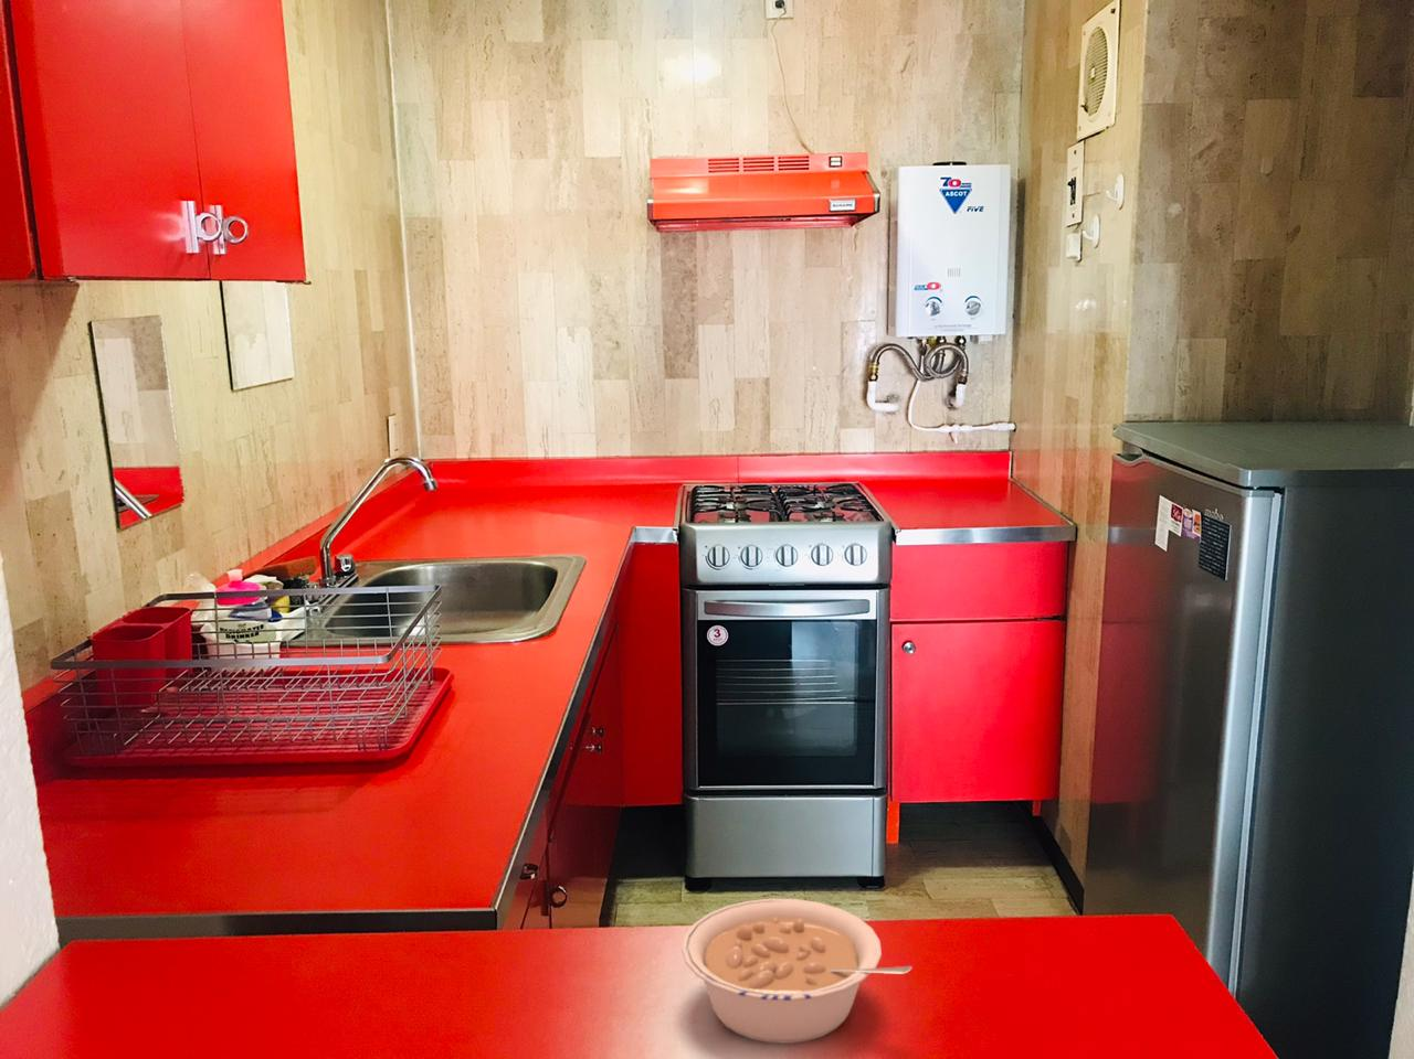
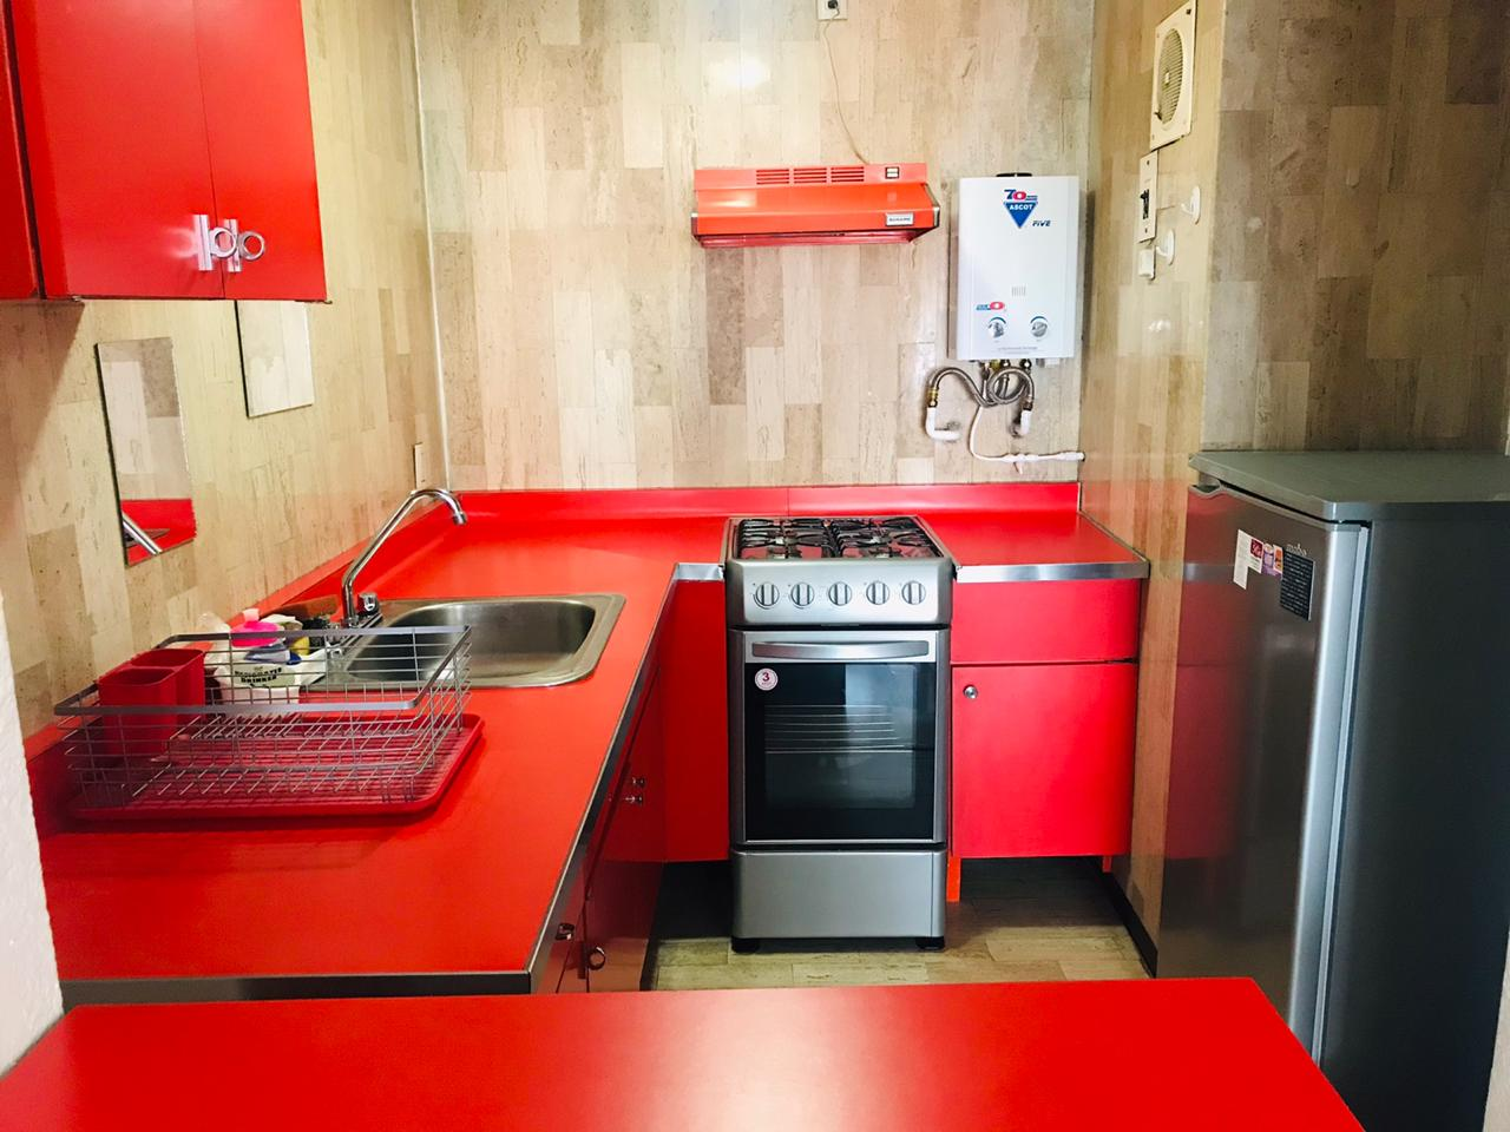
- legume [680,898,914,1045]
